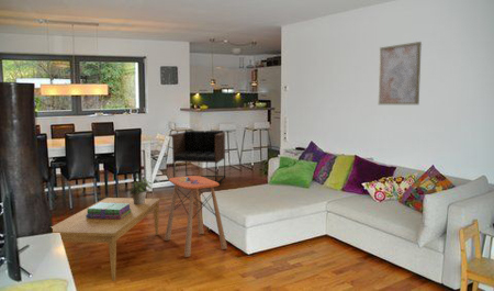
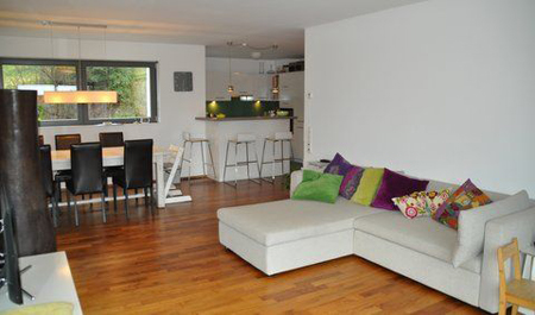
- armchair [168,130,226,183]
- coffee table [50,197,160,282]
- side table [164,175,228,258]
- stack of books [86,202,132,220]
- potted plant [128,177,153,204]
- wall art [377,41,423,105]
